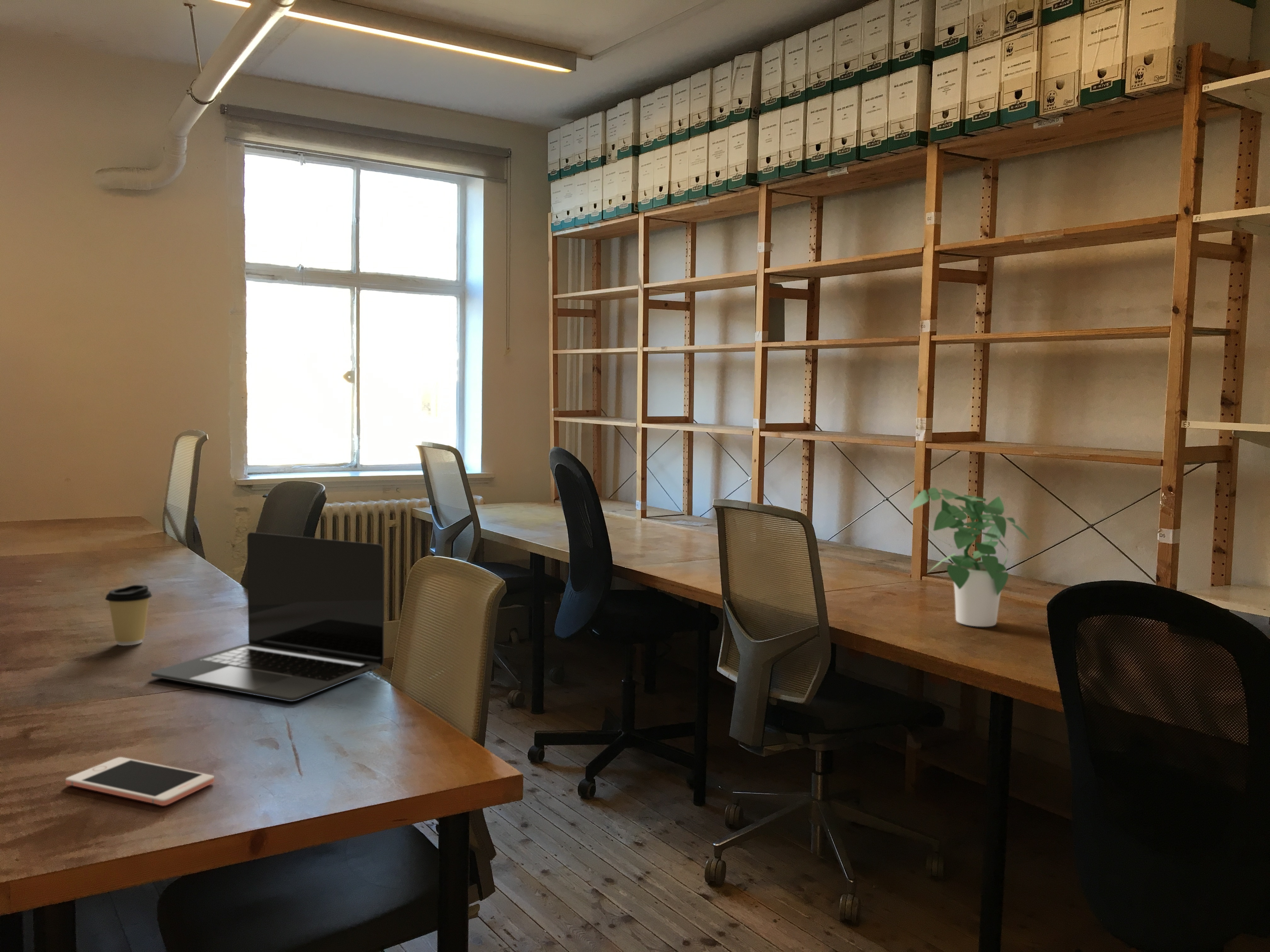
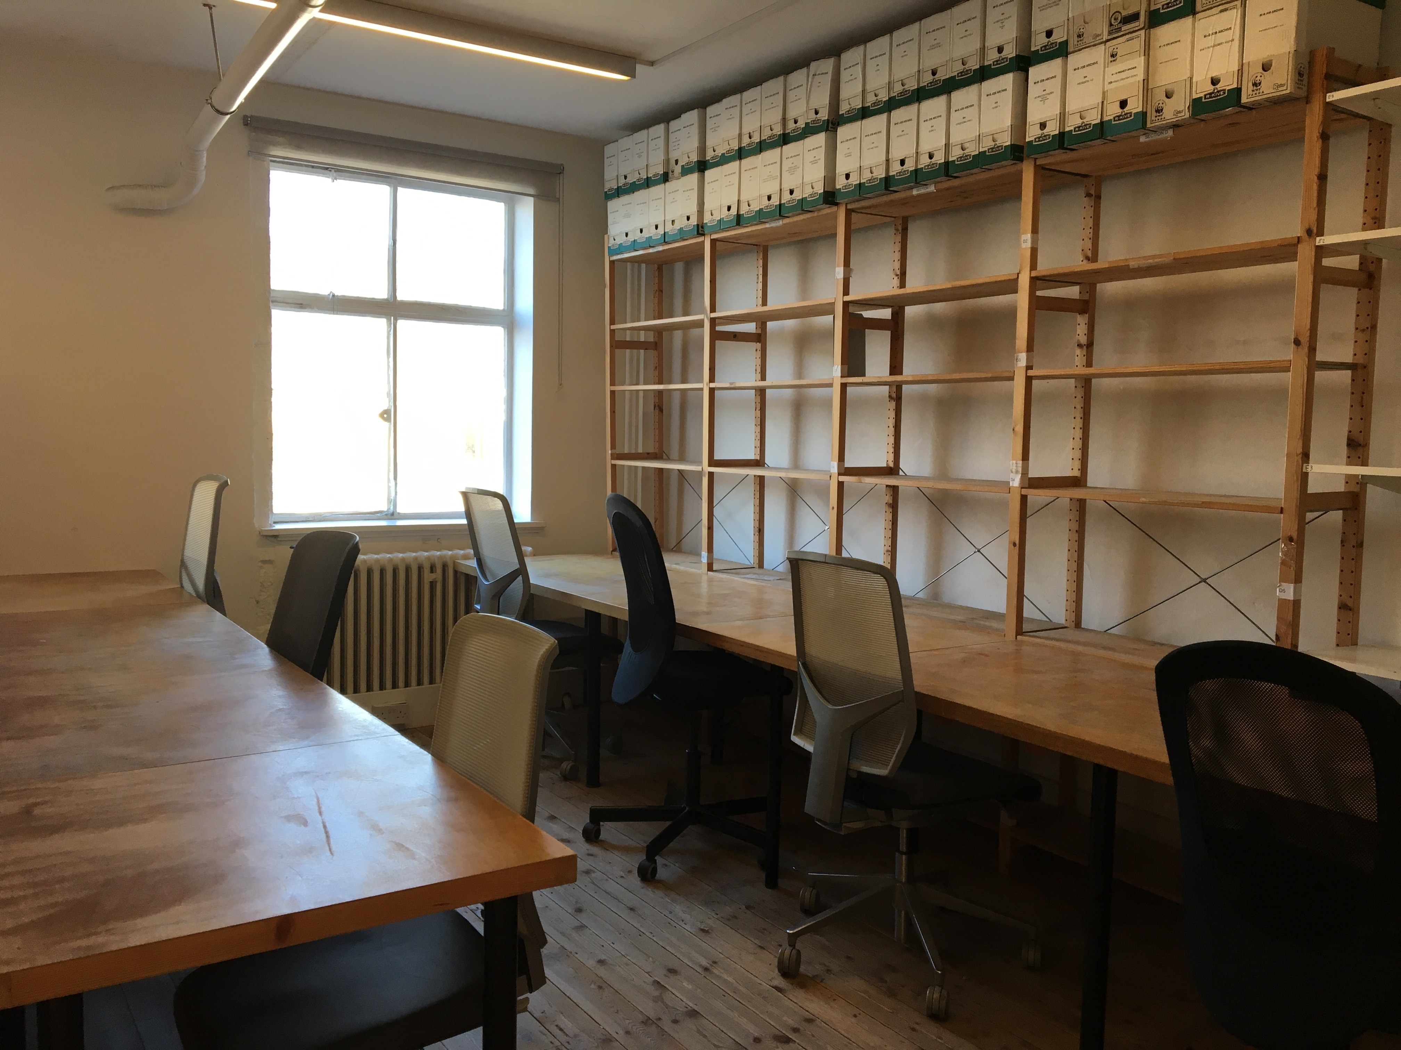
- laptop [151,532,384,702]
- coffee cup [105,585,152,646]
- potted plant [909,487,1031,627]
- cell phone [65,757,215,806]
